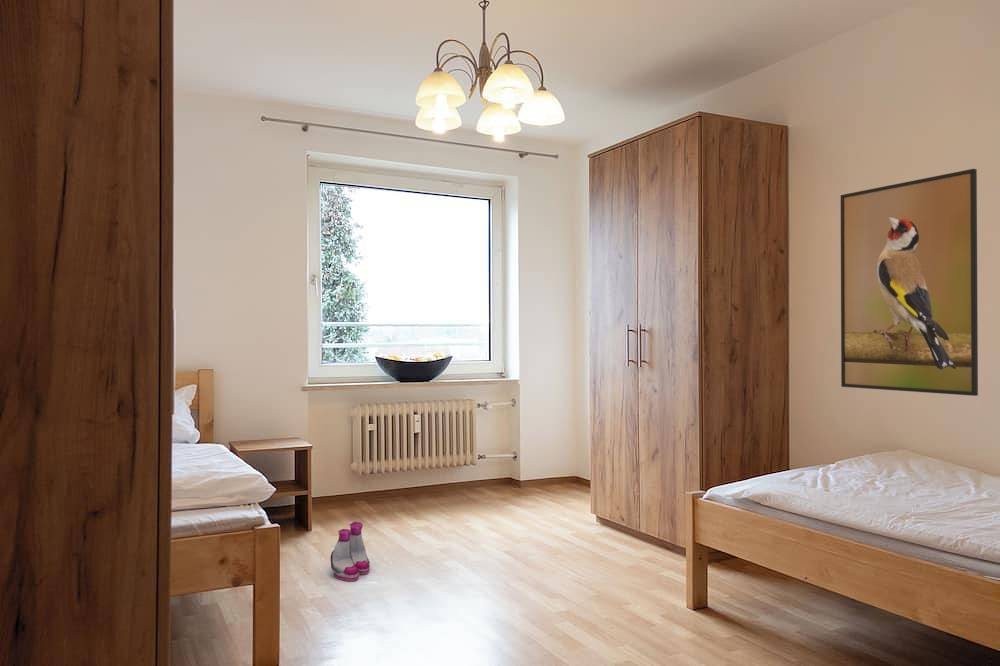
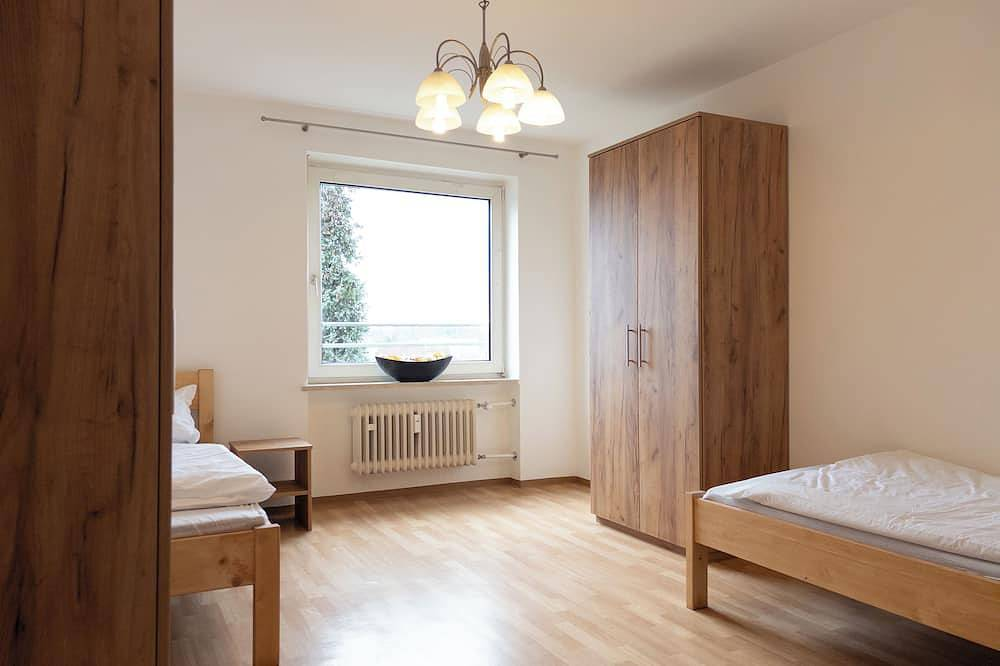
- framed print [840,168,979,397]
- boots [329,521,371,582]
